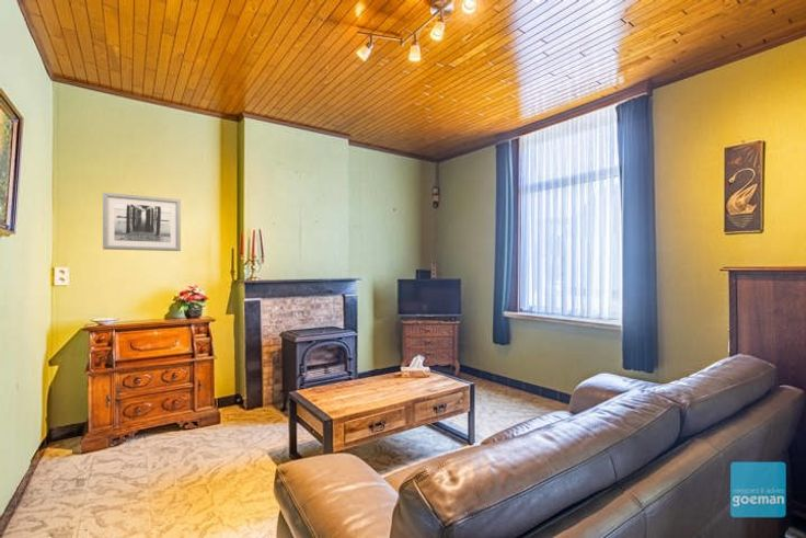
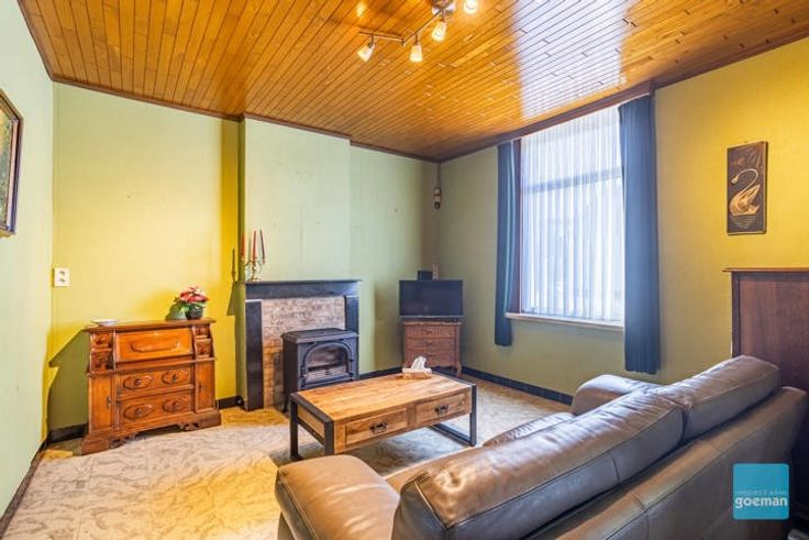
- wall art [102,192,182,252]
